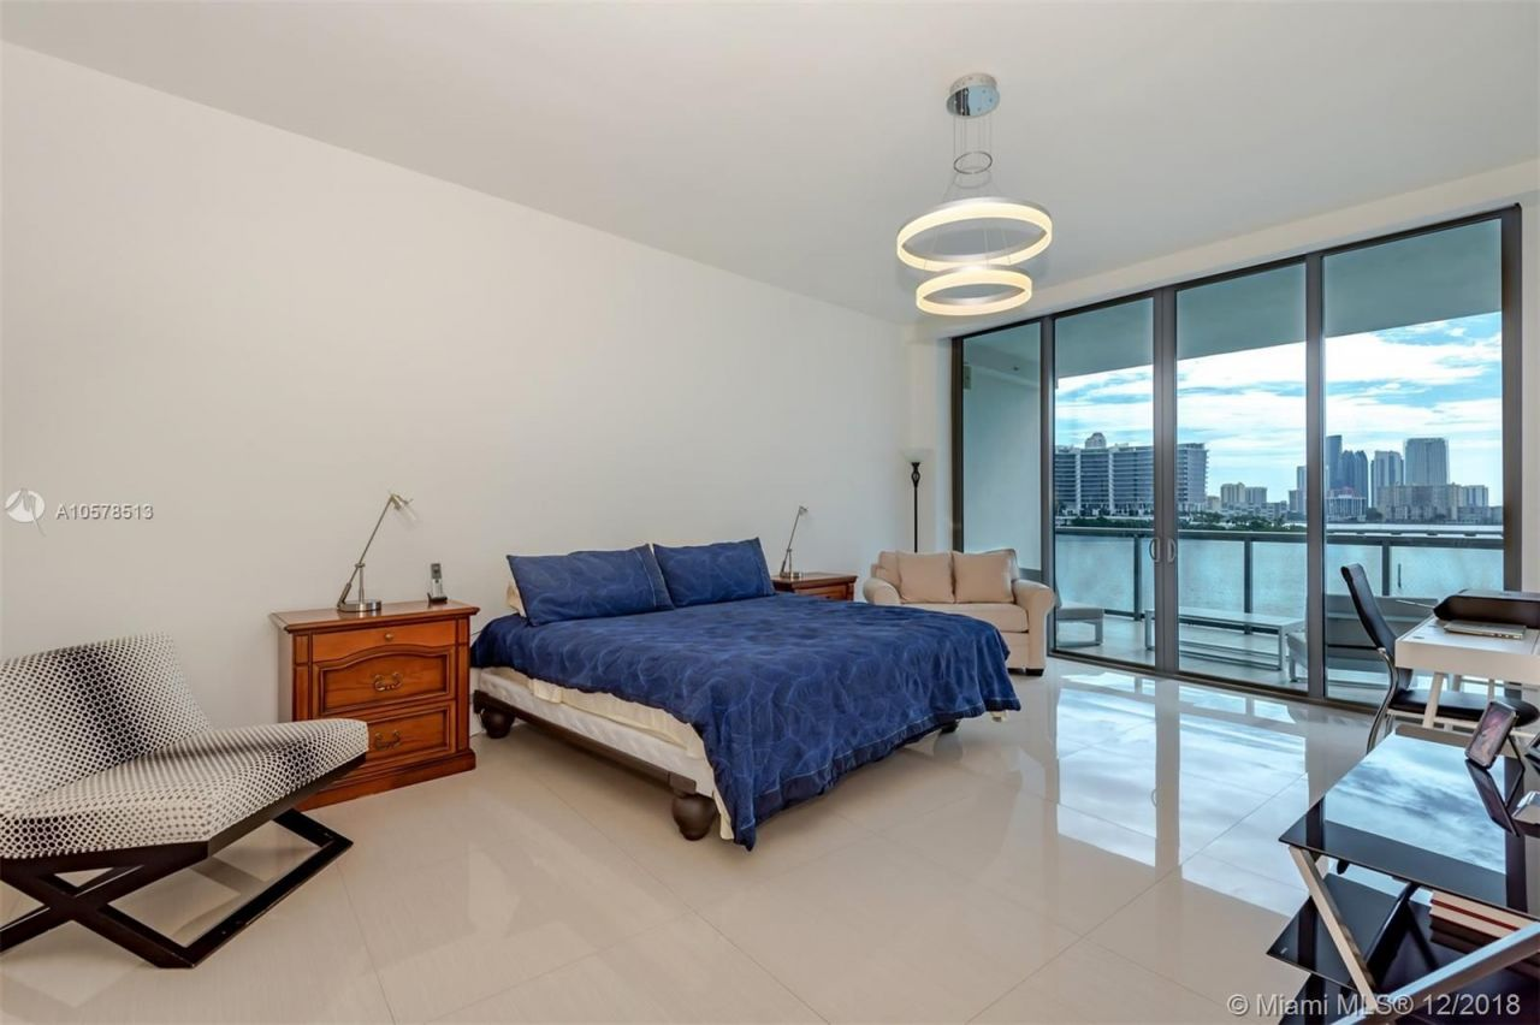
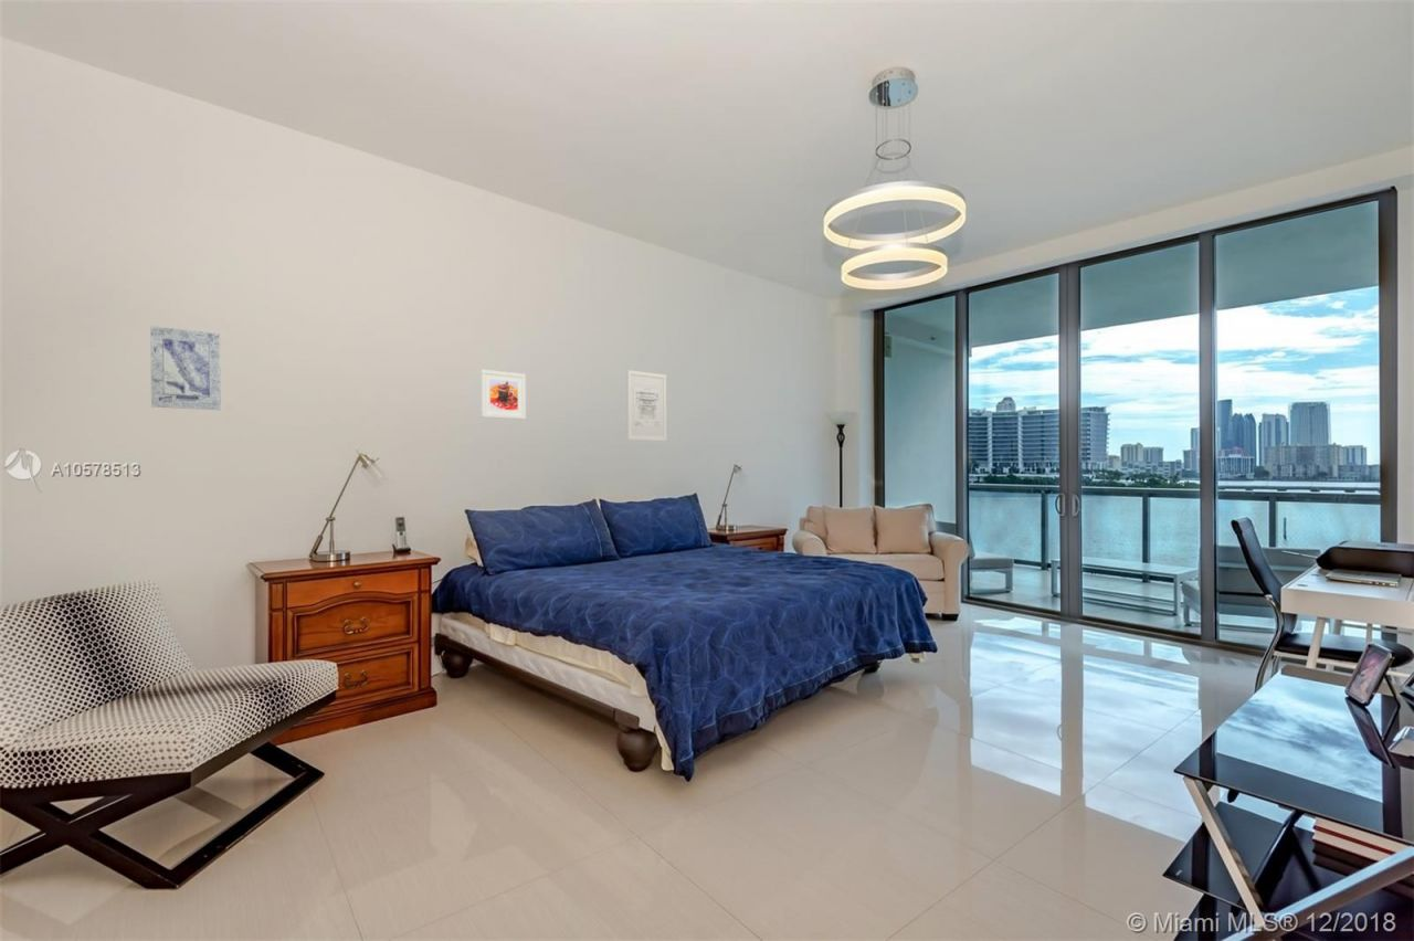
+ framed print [479,369,527,421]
+ wall art [626,369,667,442]
+ wall art [149,325,222,411]
